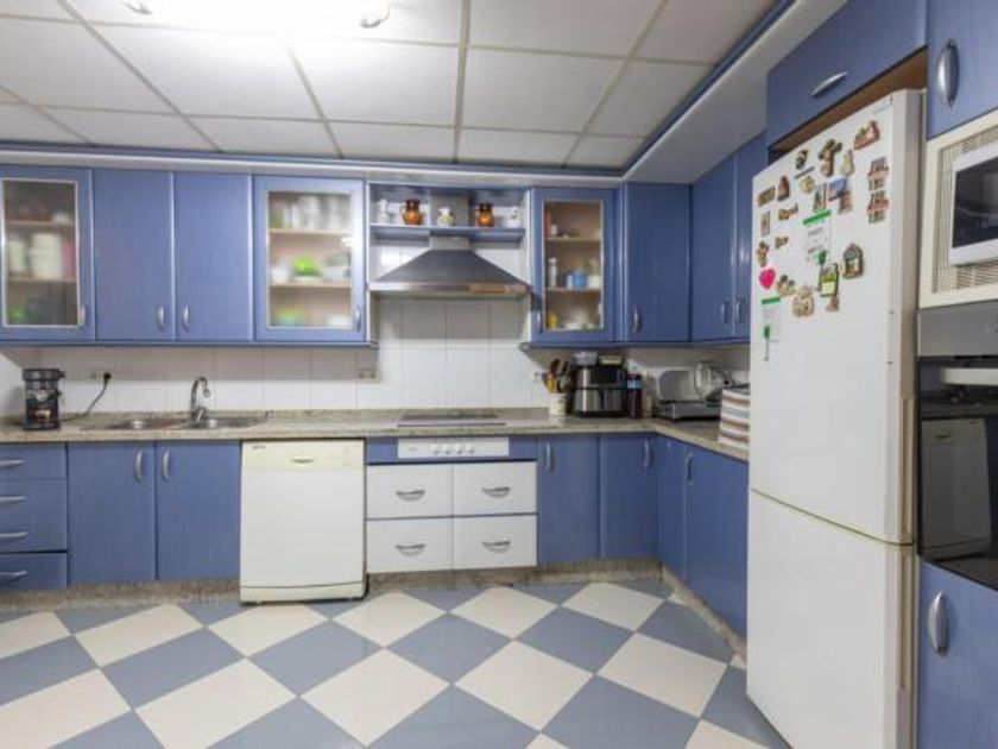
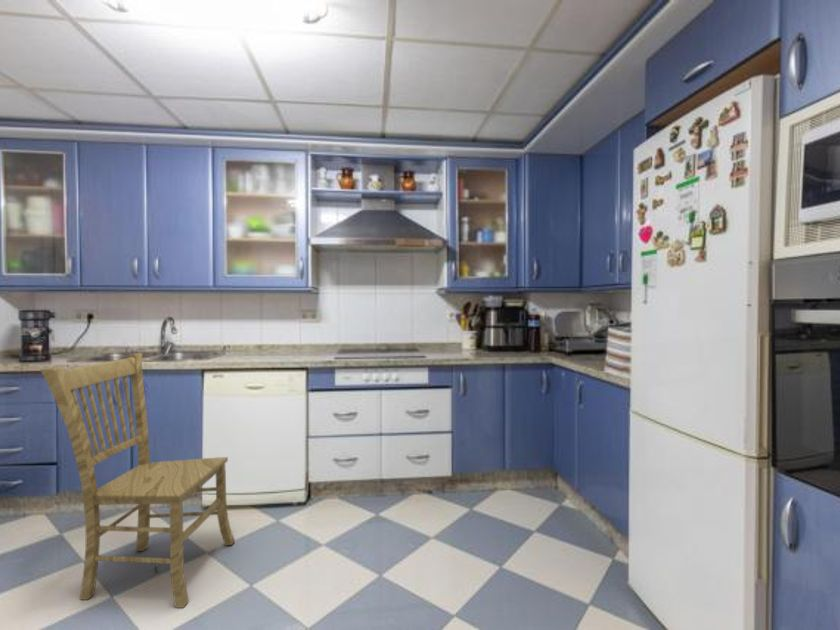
+ dining chair [39,352,236,609]
